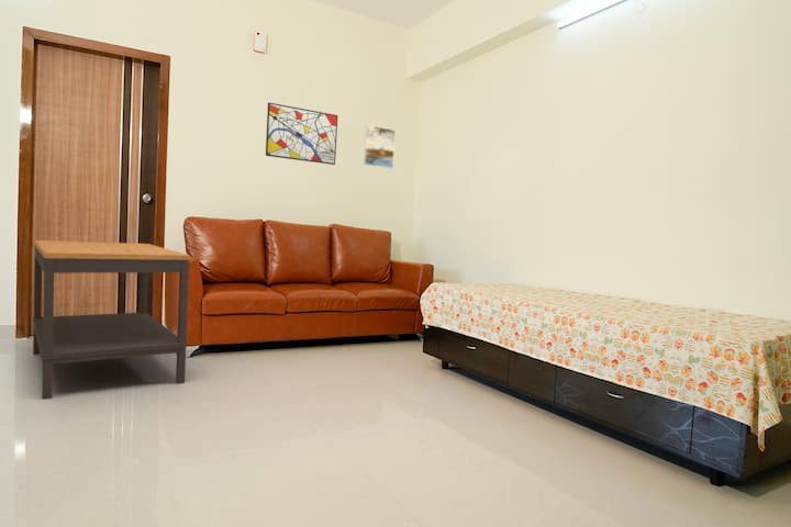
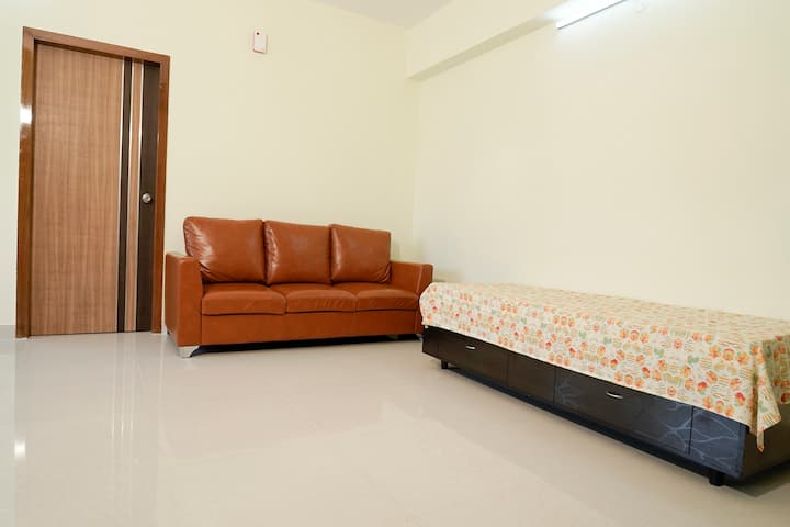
- side table [32,239,191,401]
- wall art [265,101,338,166]
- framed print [361,124,397,169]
